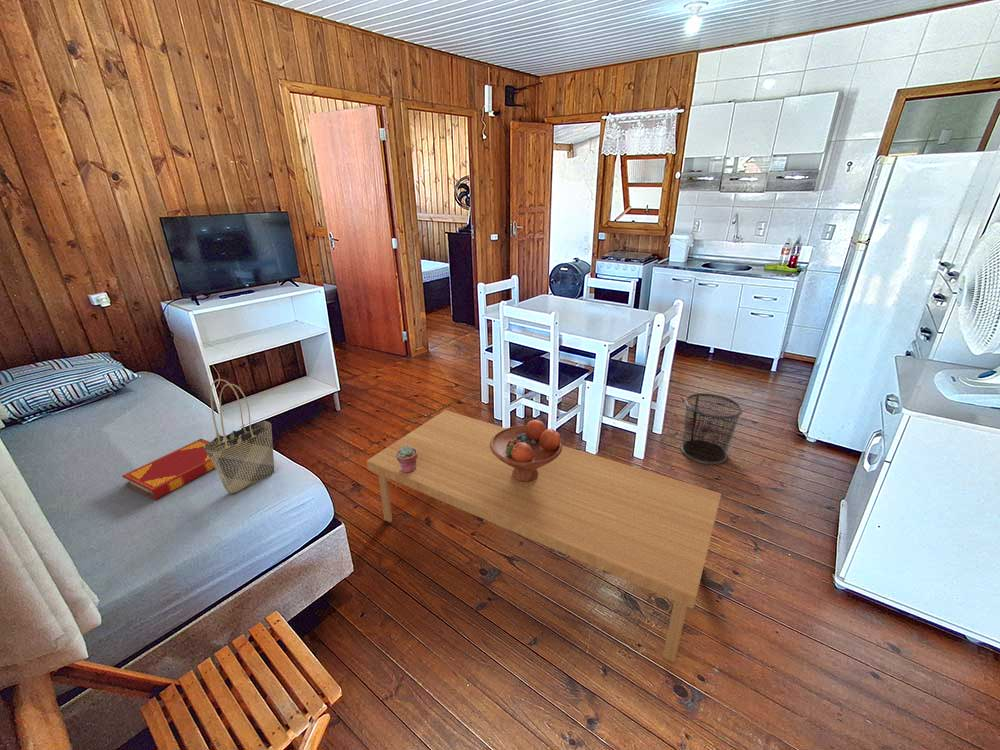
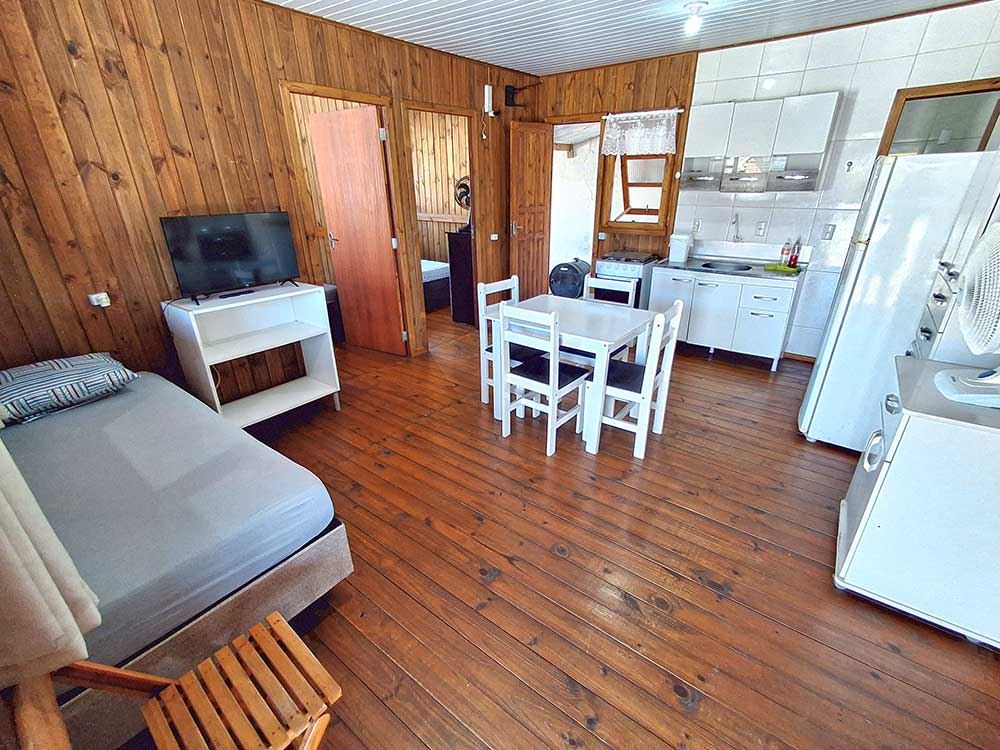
- coffee table [366,409,722,664]
- tote bag [204,378,275,495]
- fruit bowl [490,419,563,482]
- waste bin [680,392,744,465]
- hardback book [121,438,216,501]
- potted succulent [396,446,418,473]
